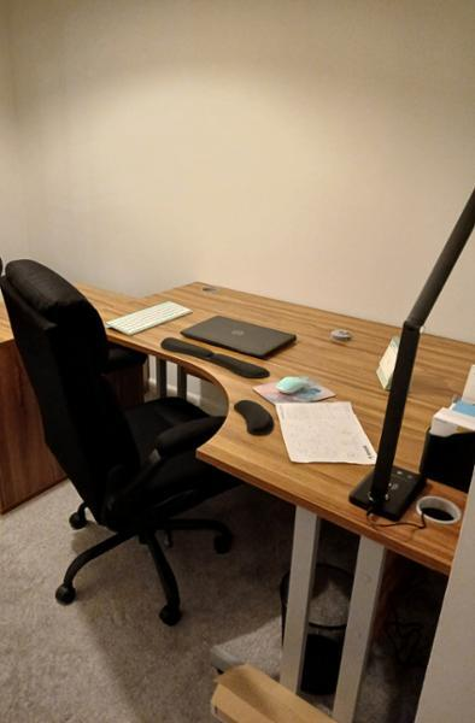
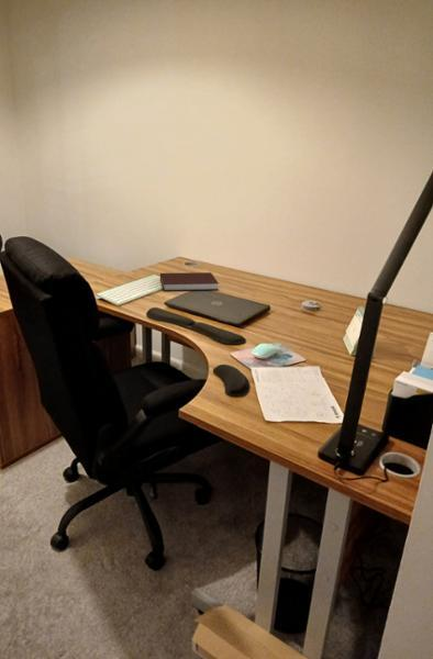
+ notebook [159,271,220,292]
